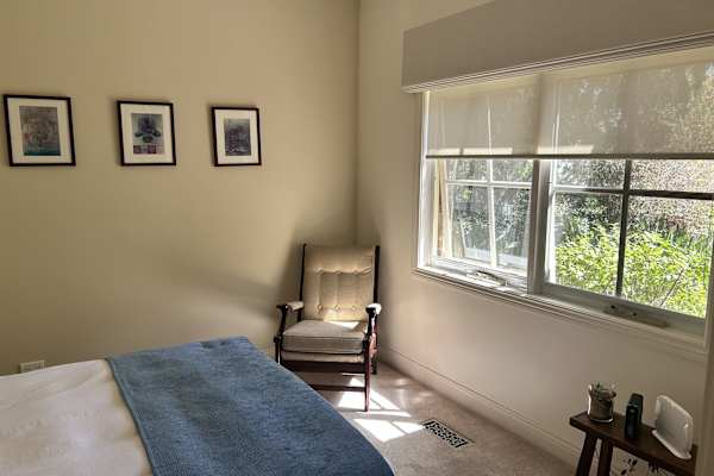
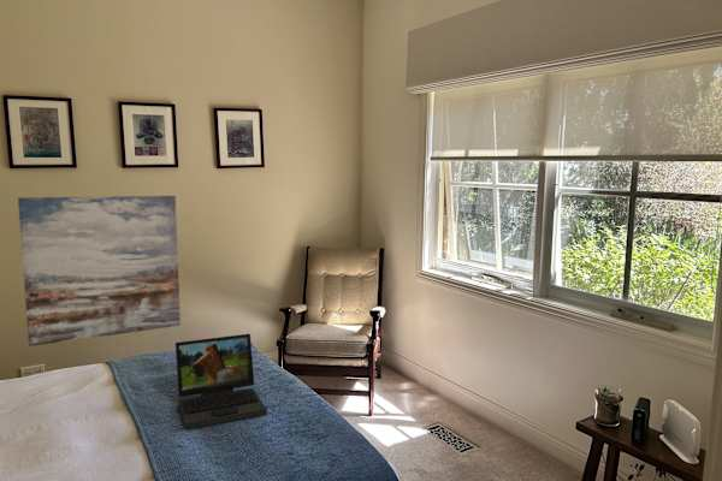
+ laptop [174,333,268,430]
+ wall art [17,195,182,348]
